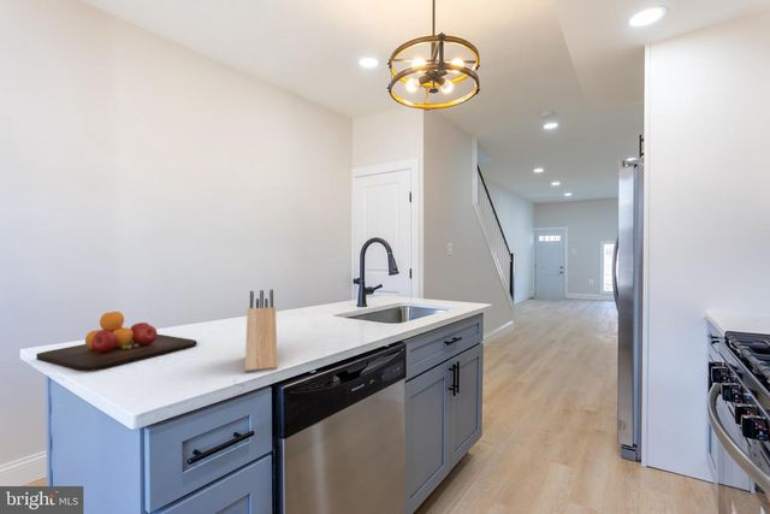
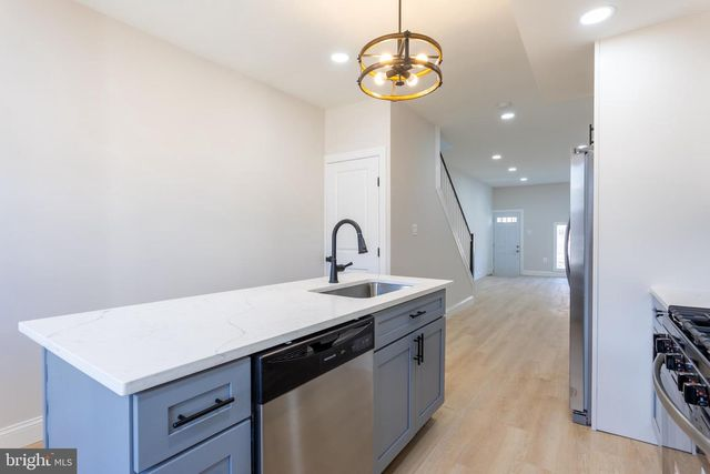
- chopping board [35,311,199,372]
- knife block [244,288,278,373]
